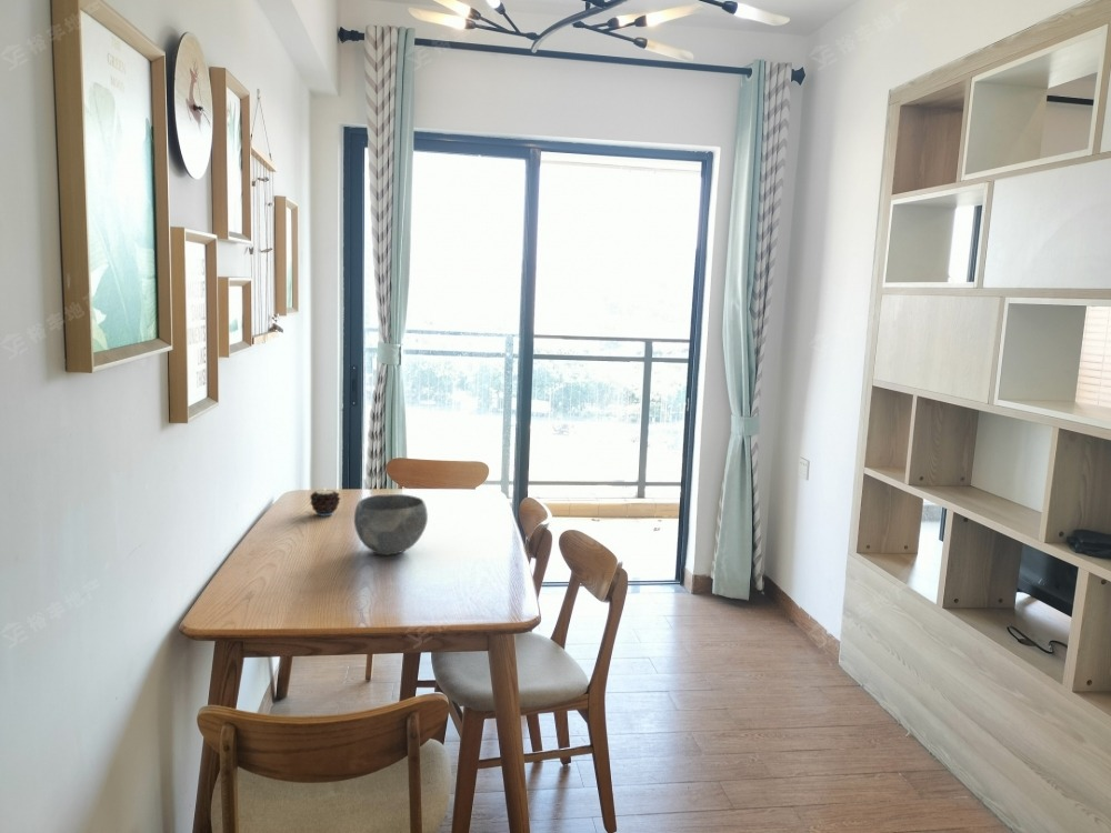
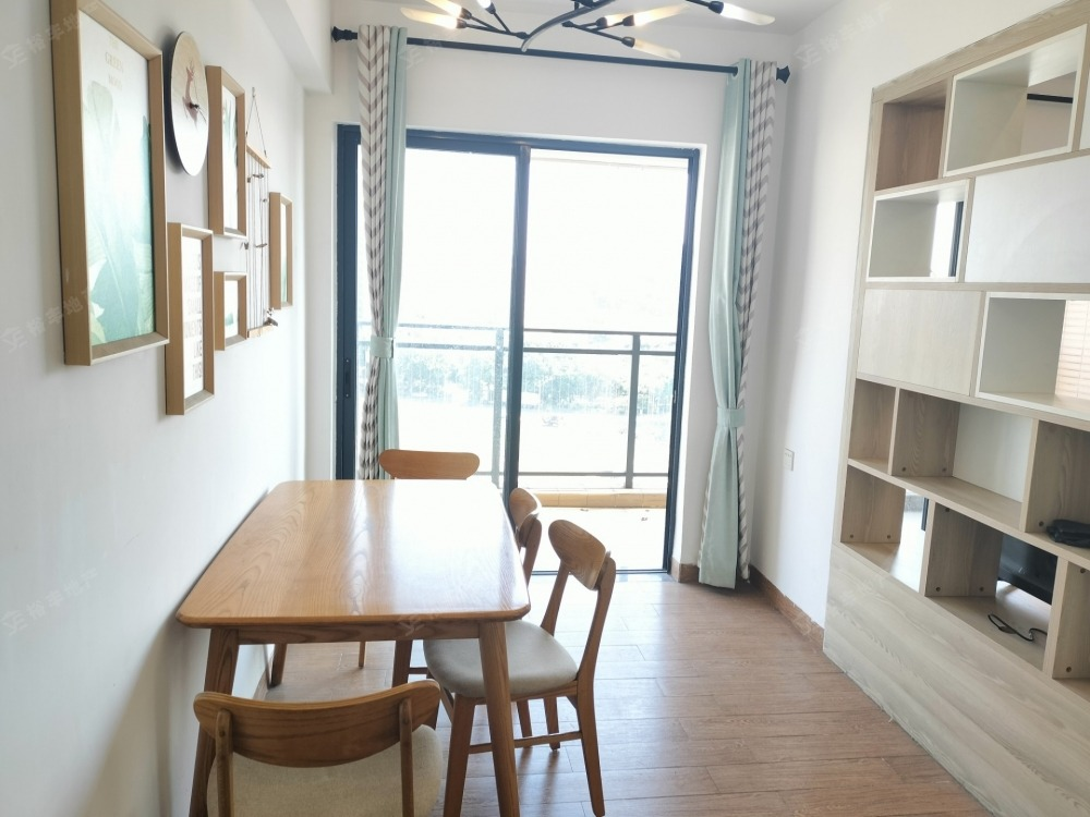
- candle [309,485,341,516]
- bowl [353,493,429,556]
